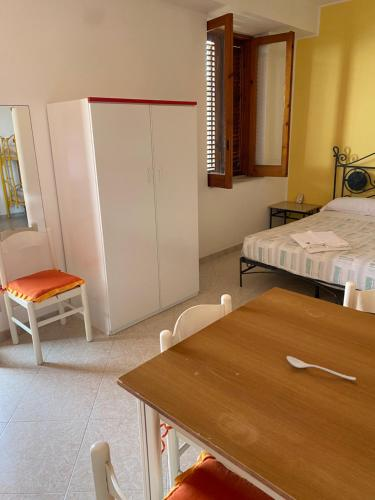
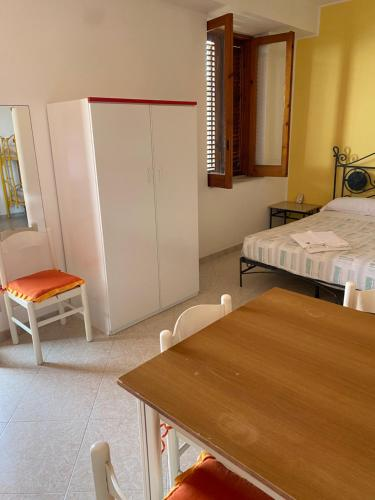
- spoon [286,355,357,381]
